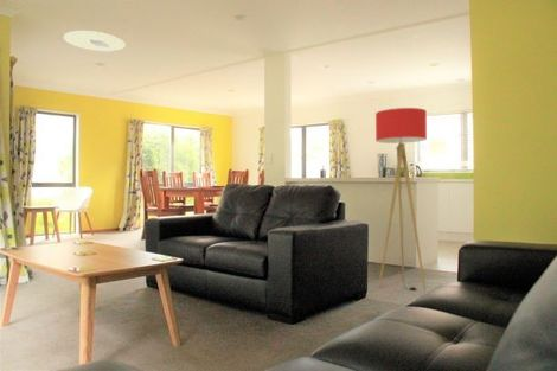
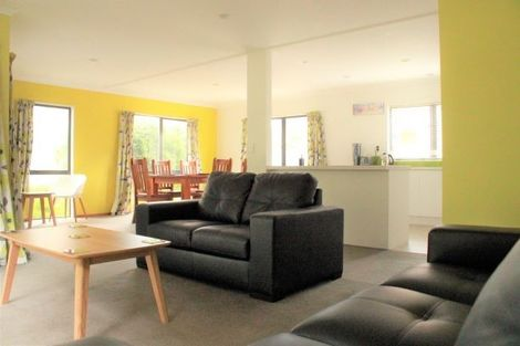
- floor lamp [374,107,428,292]
- ceiling light [63,30,127,52]
